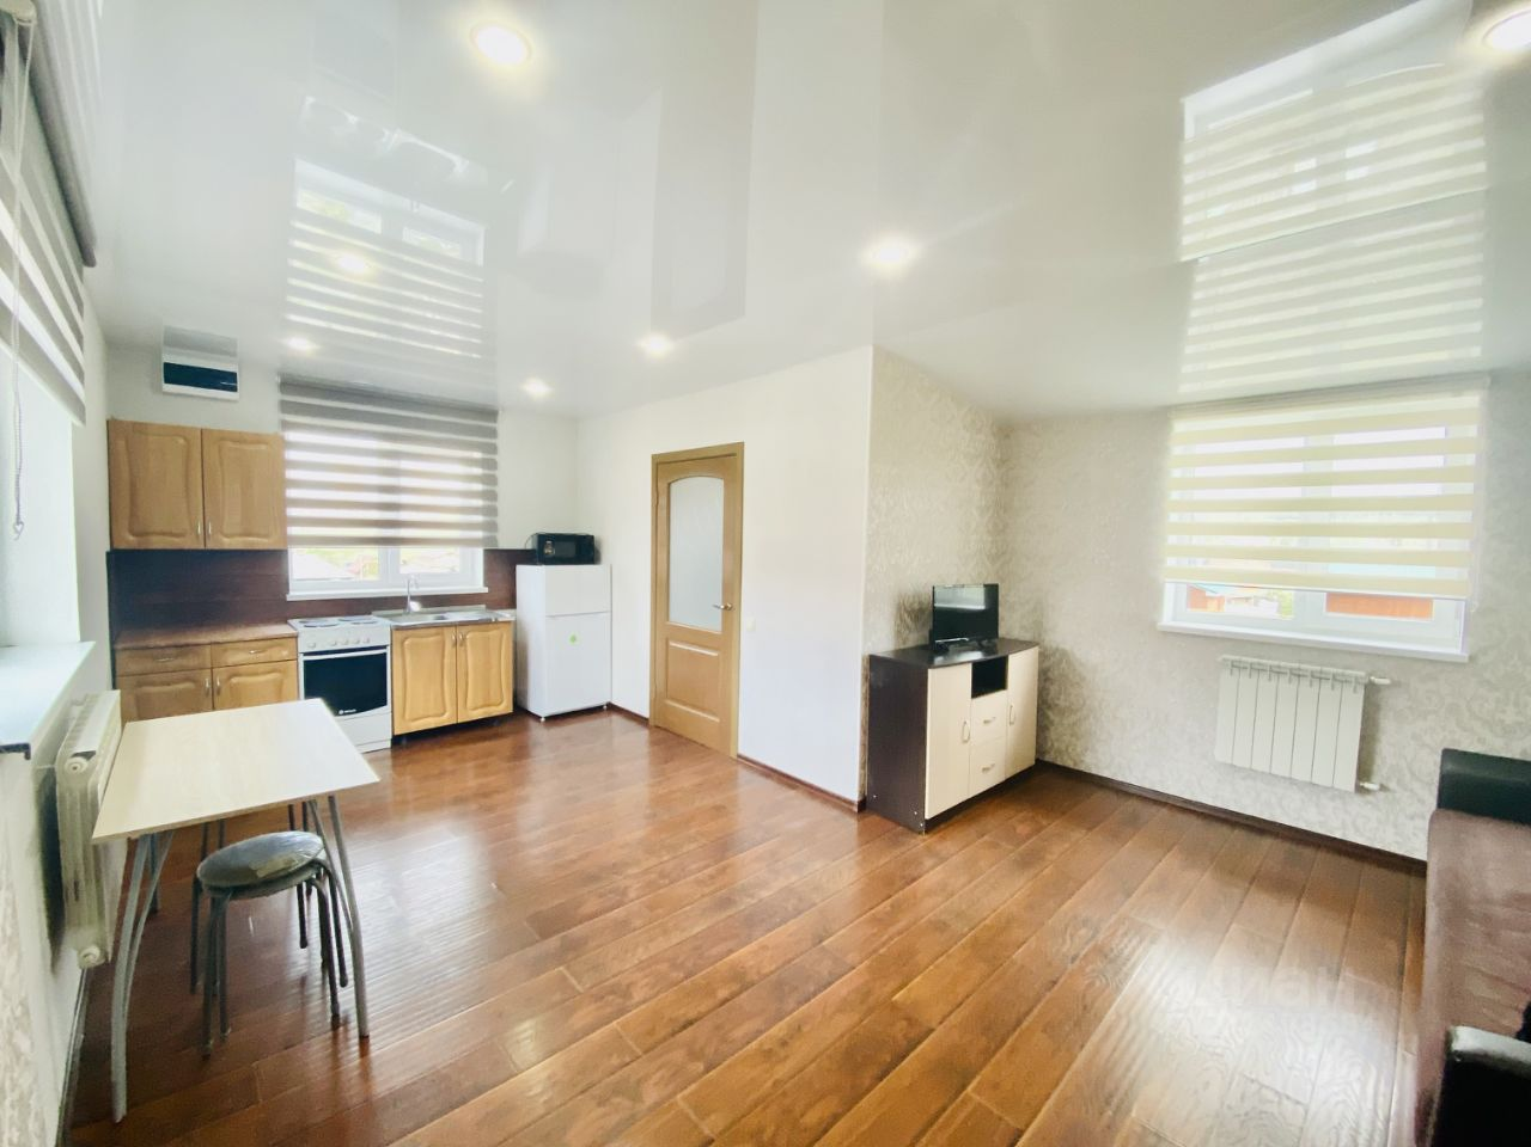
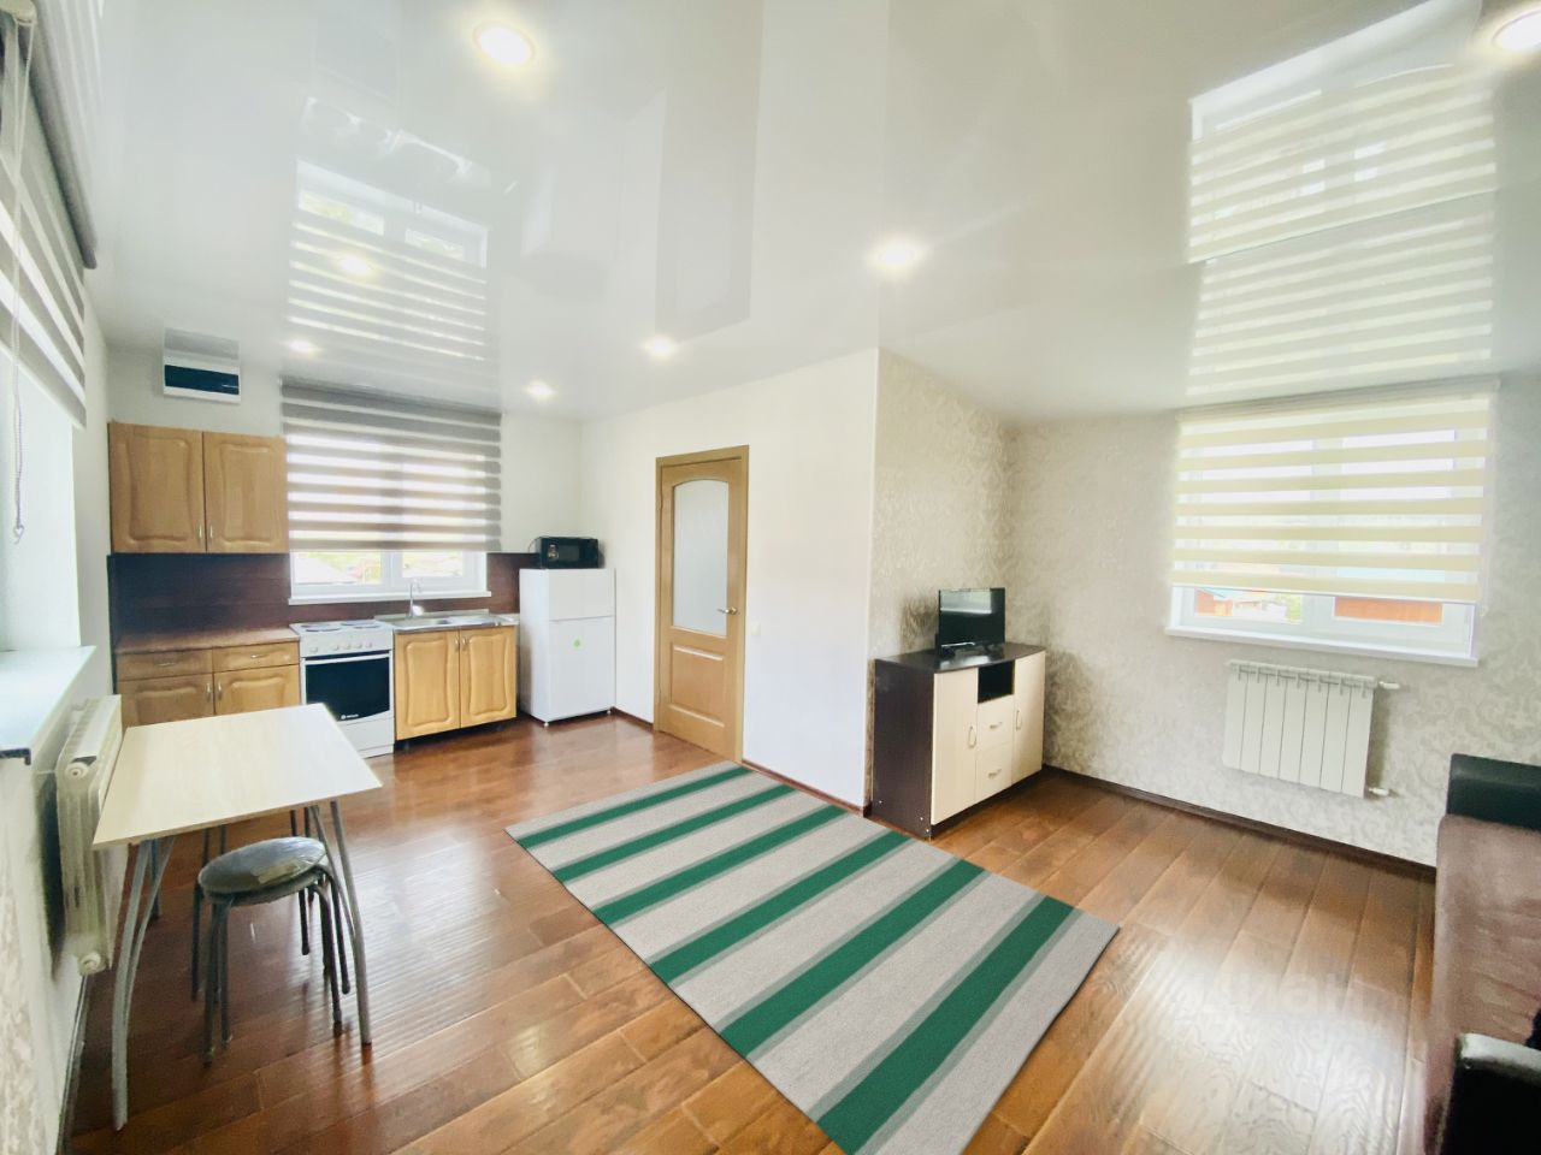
+ rug [504,759,1121,1155]
